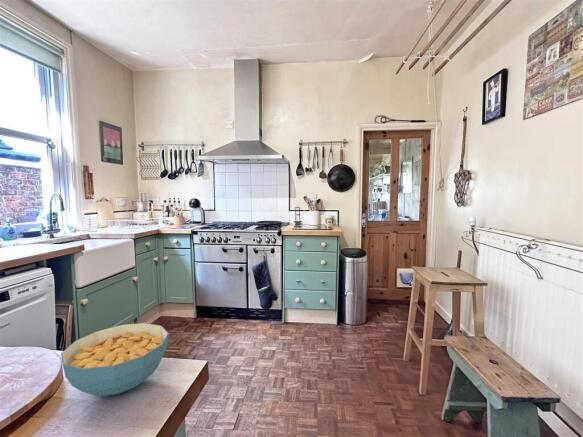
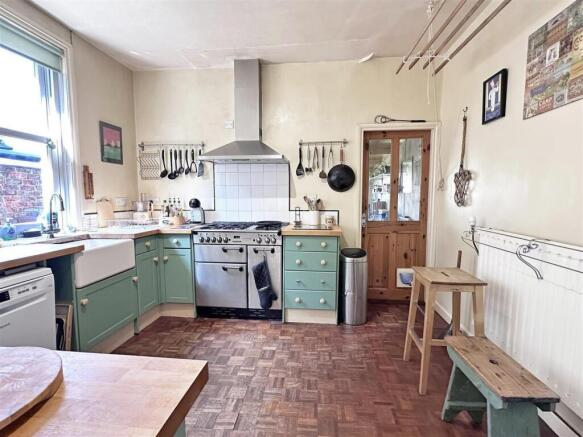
- cereal bowl [60,322,170,397]
